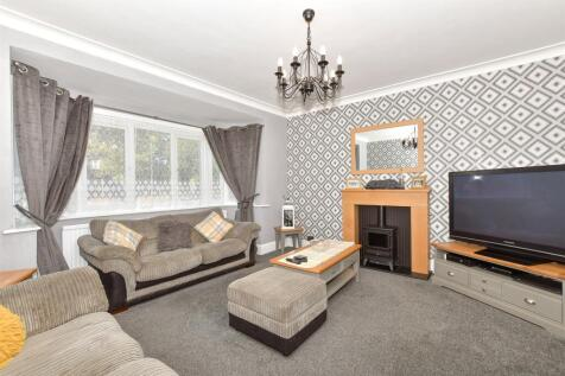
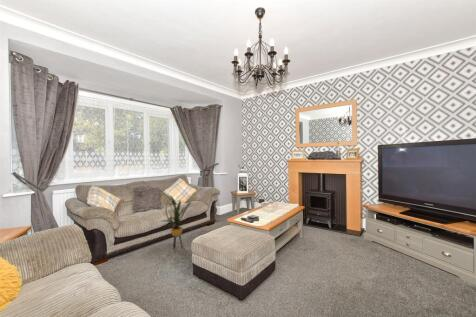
+ house plant [161,193,196,251]
